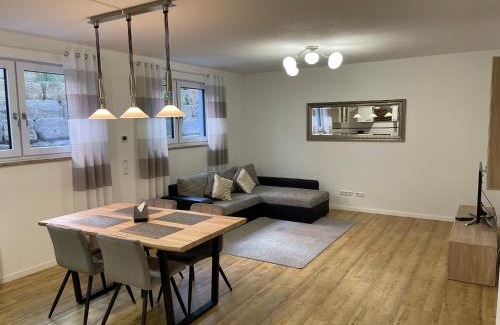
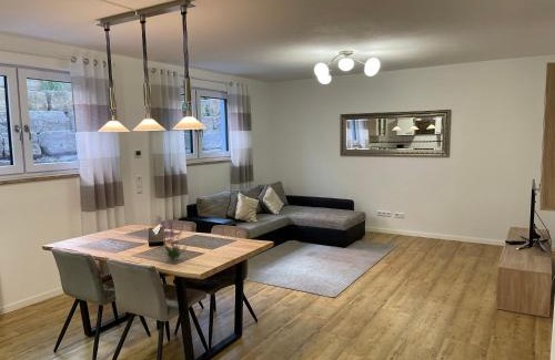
+ plant [155,215,188,261]
